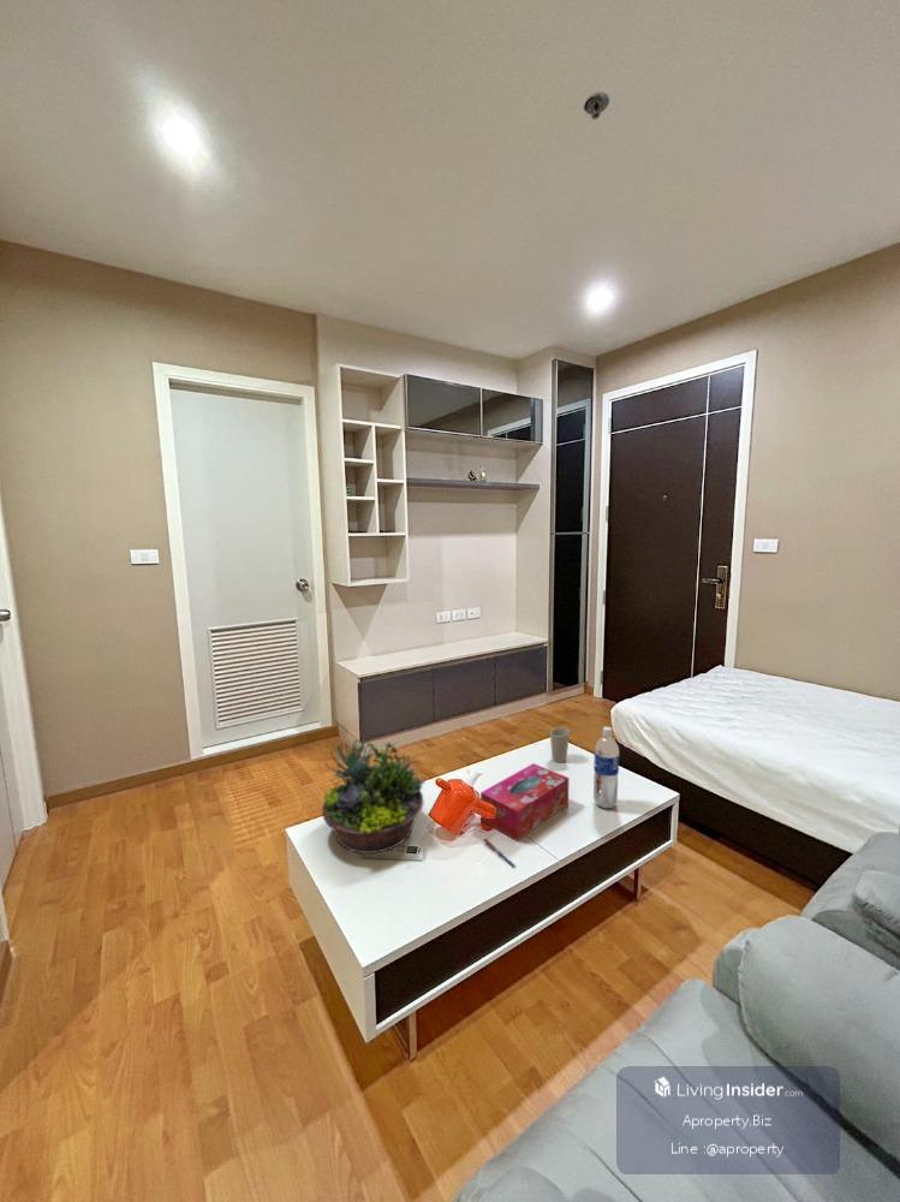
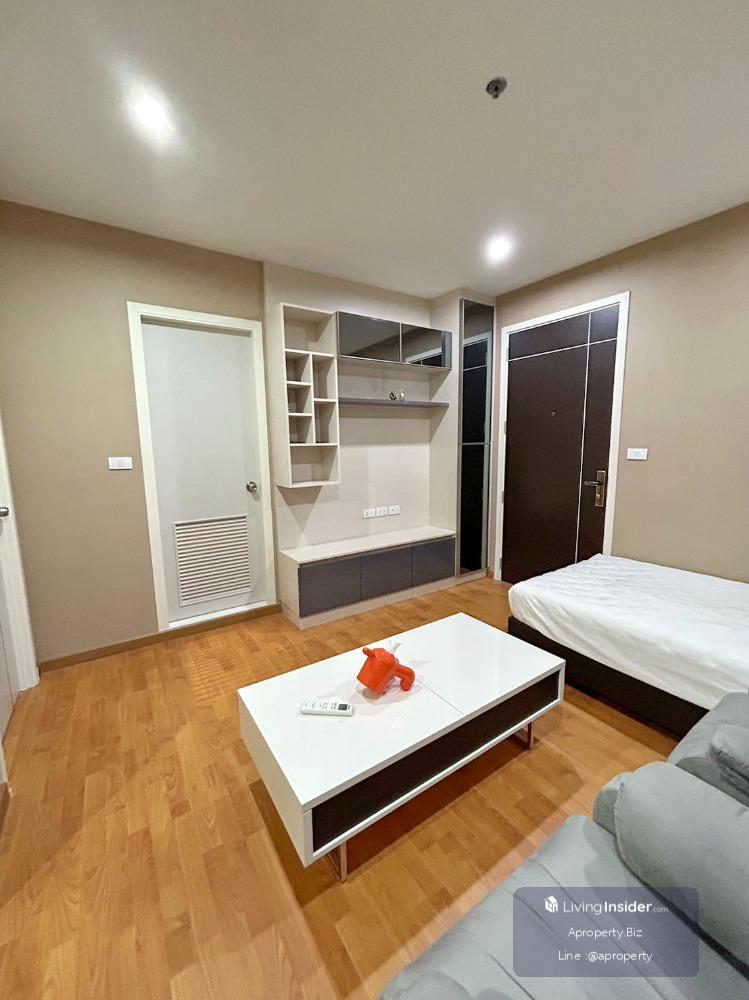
- tissue box [479,762,570,841]
- cup [549,726,571,763]
- water bottle [592,726,620,809]
- pen [483,838,518,868]
- succulent planter [321,737,427,855]
